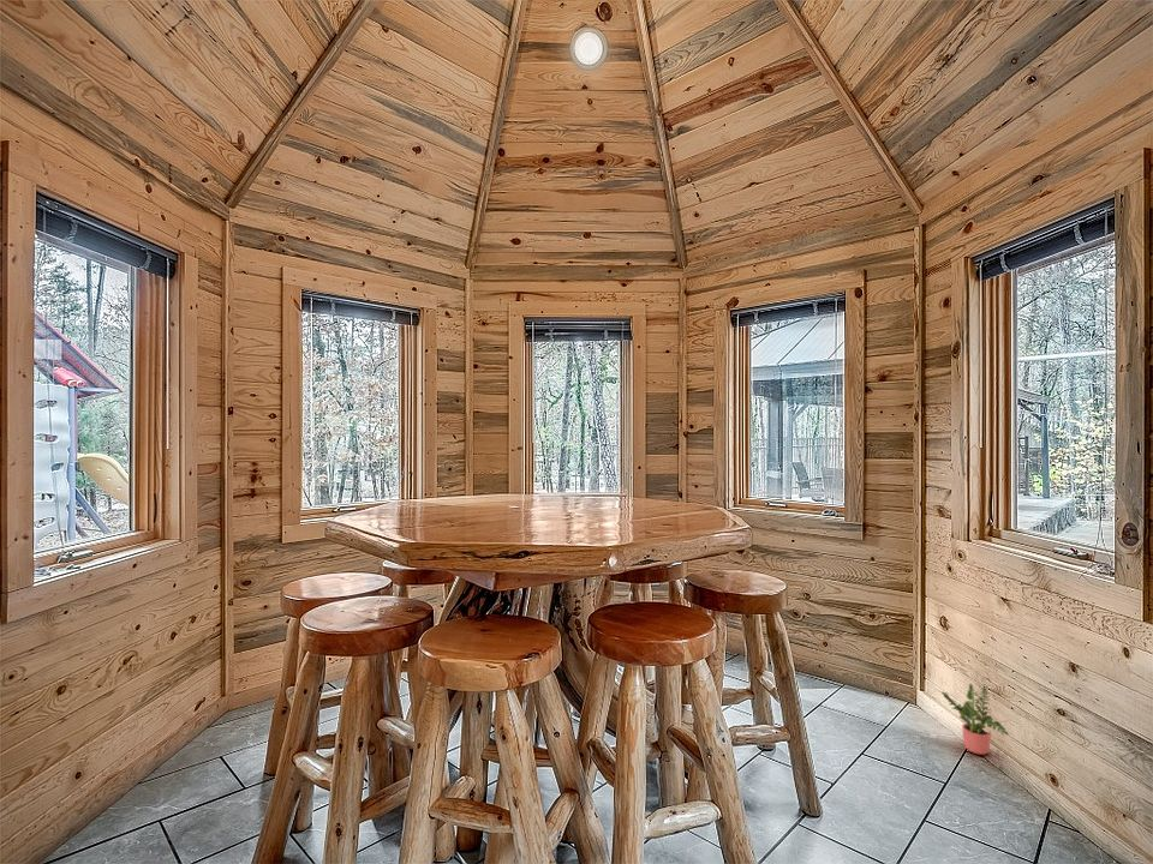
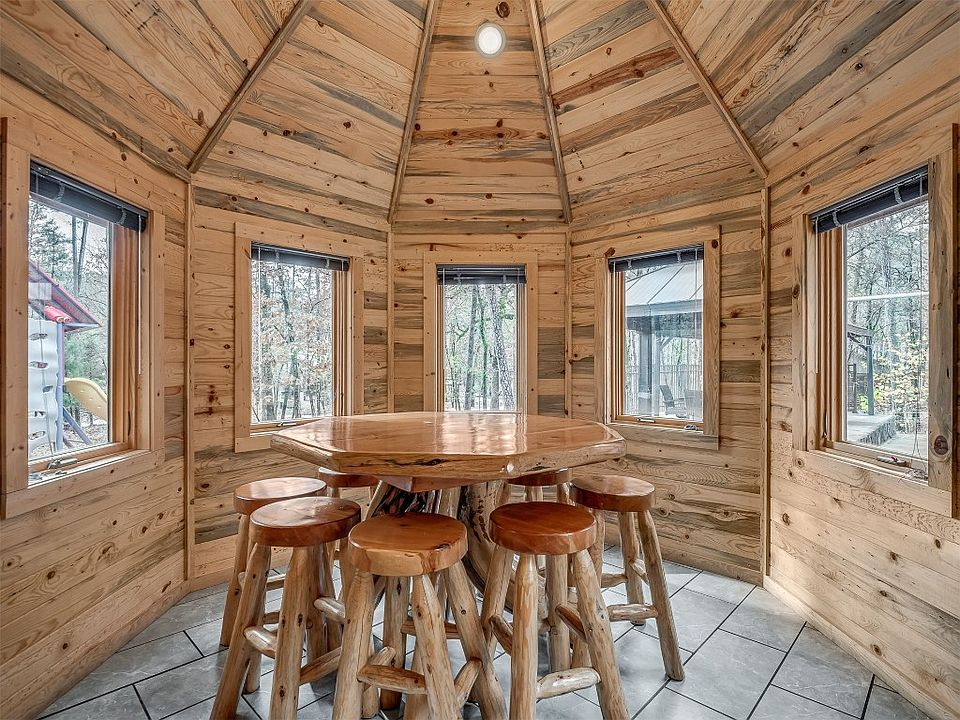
- potted plant [940,683,1009,756]
